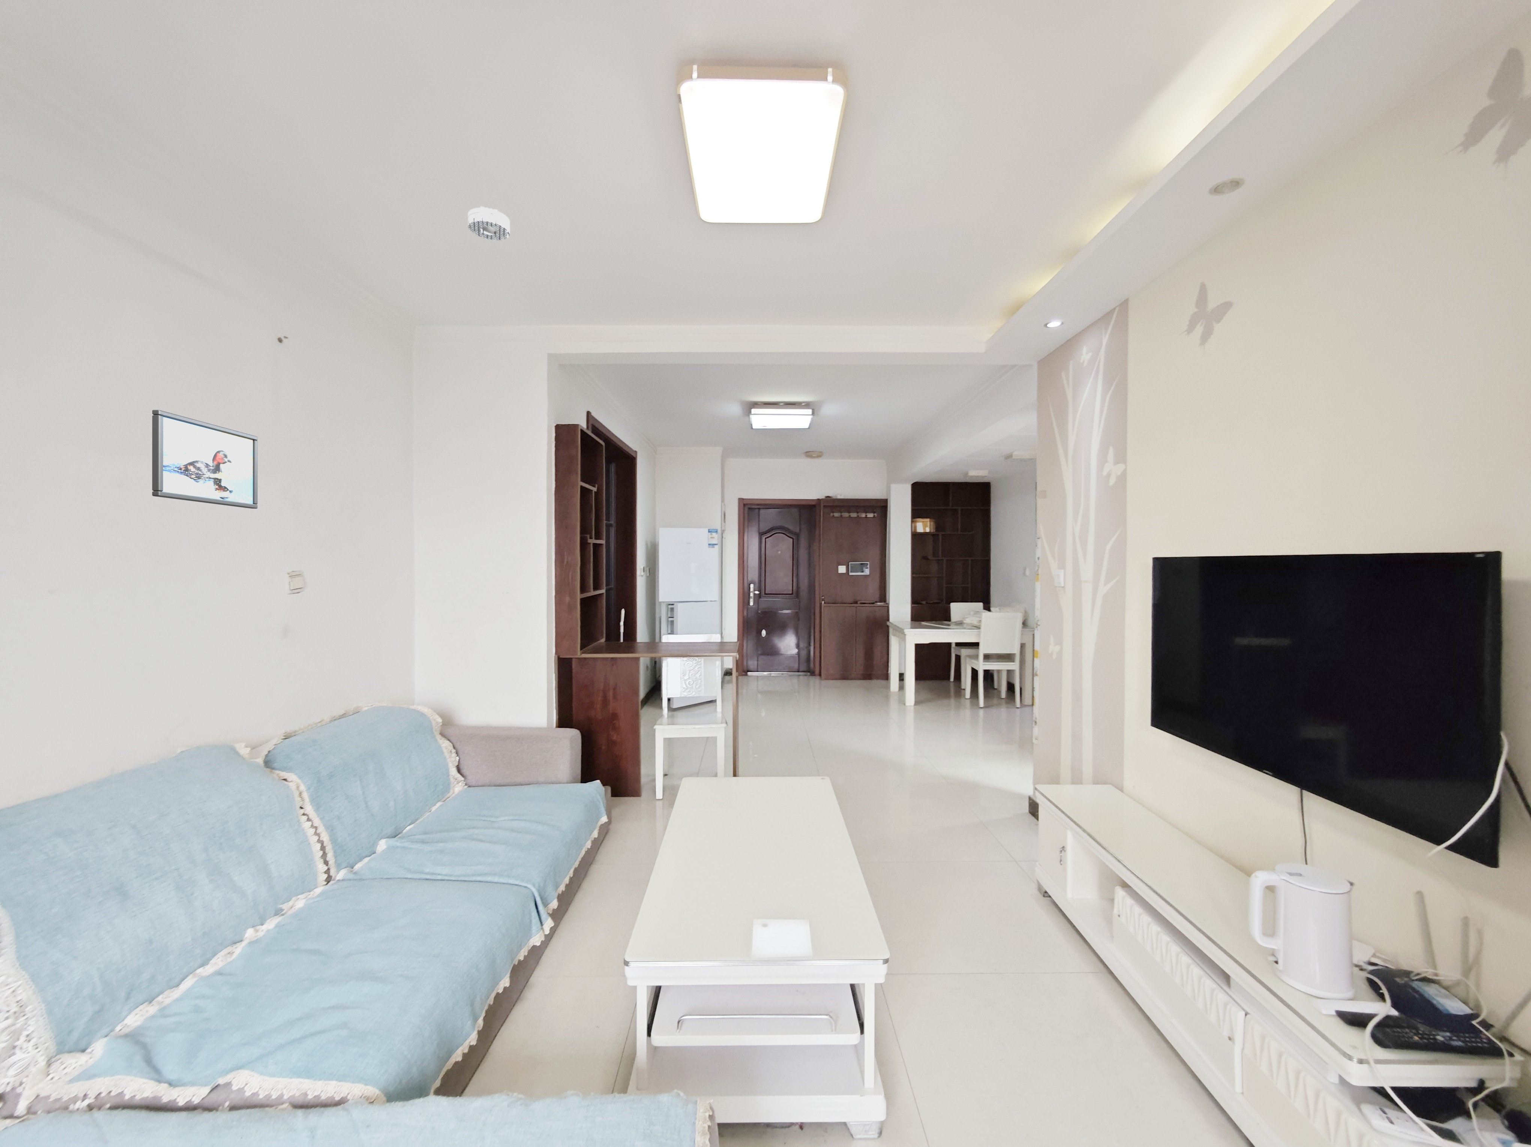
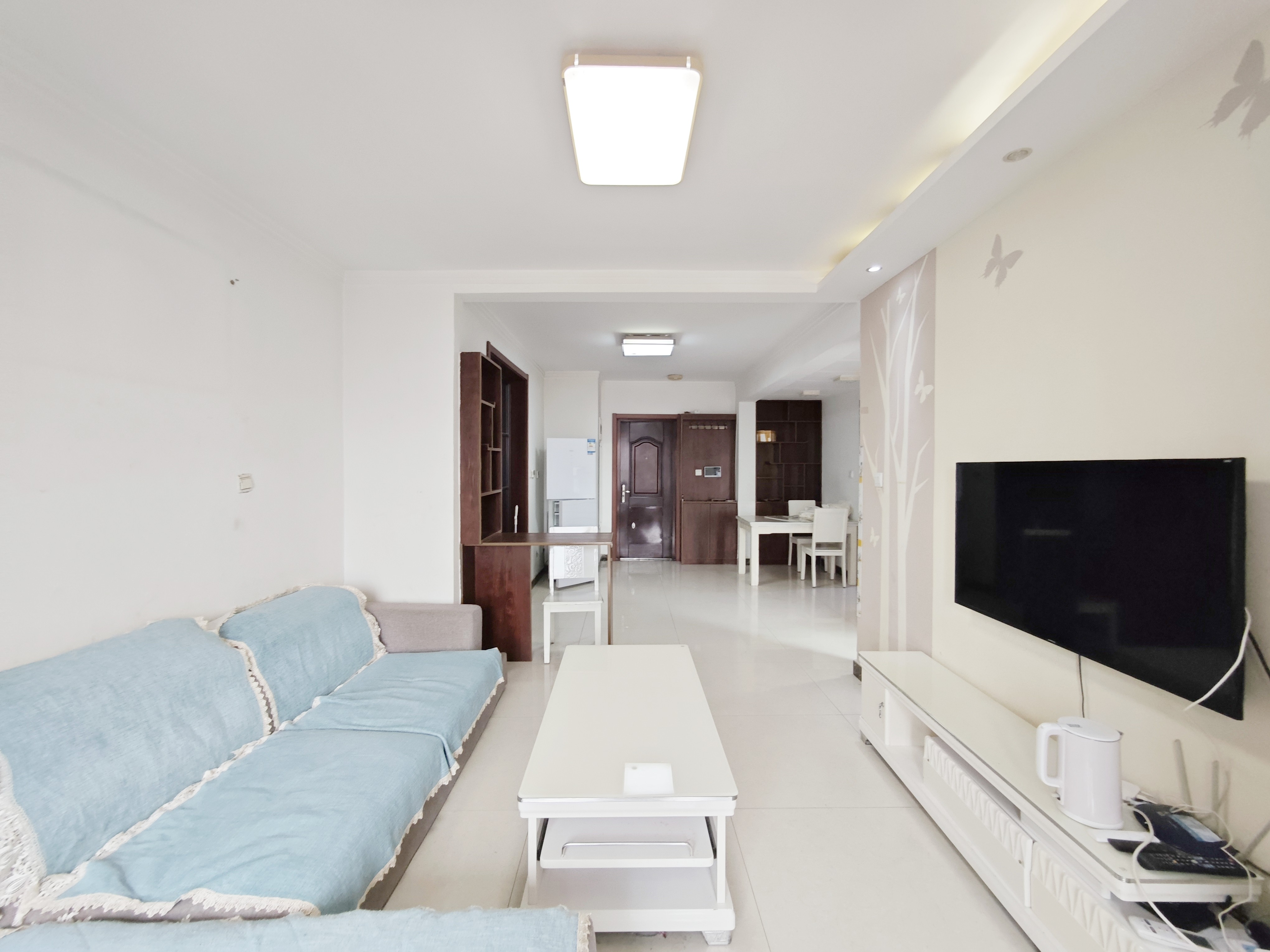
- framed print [152,410,258,508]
- smoke detector [468,206,510,241]
